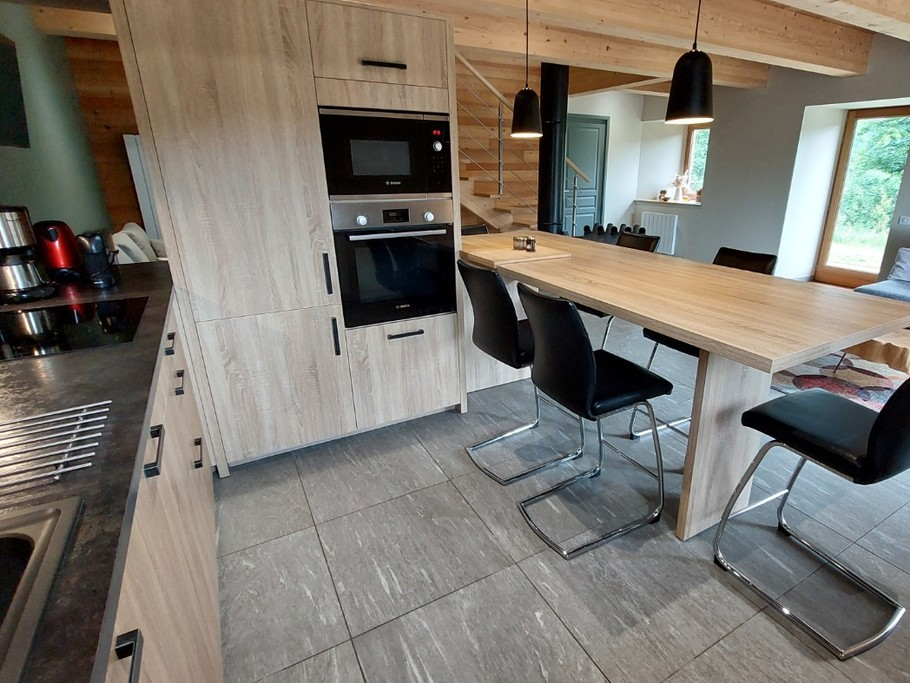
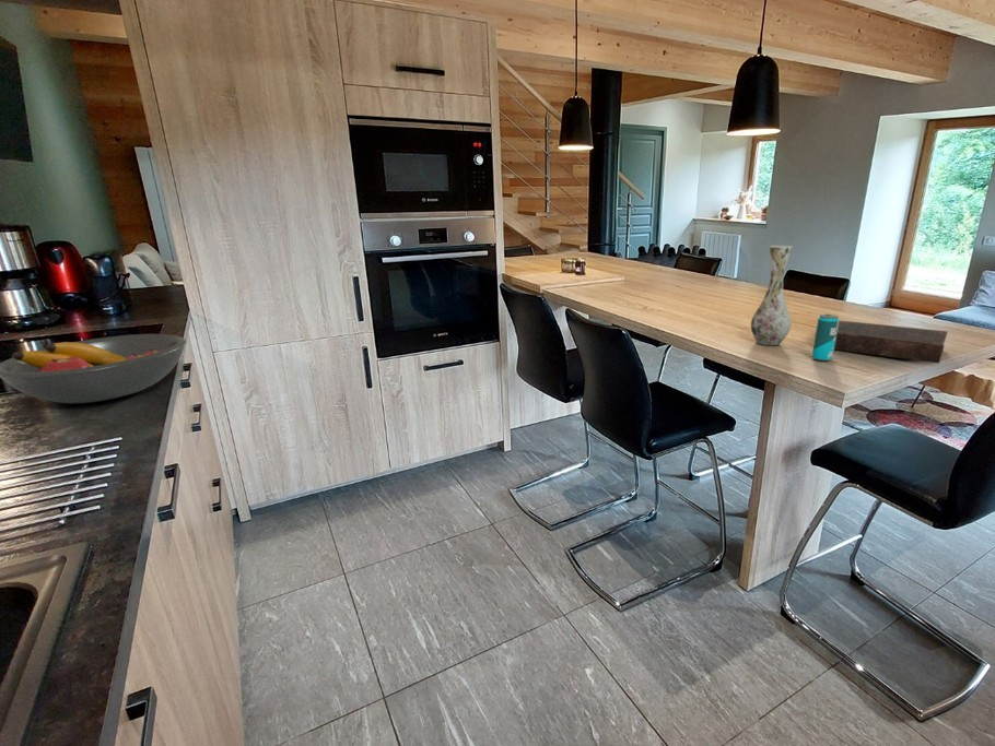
+ beverage can [811,313,840,362]
+ vase [750,245,794,346]
+ fruit bowl [0,333,187,404]
+ book [834,319,949,365]
